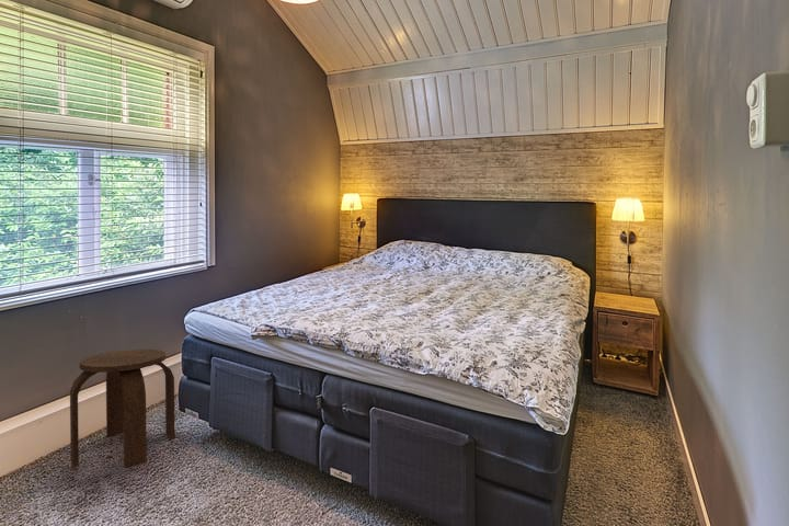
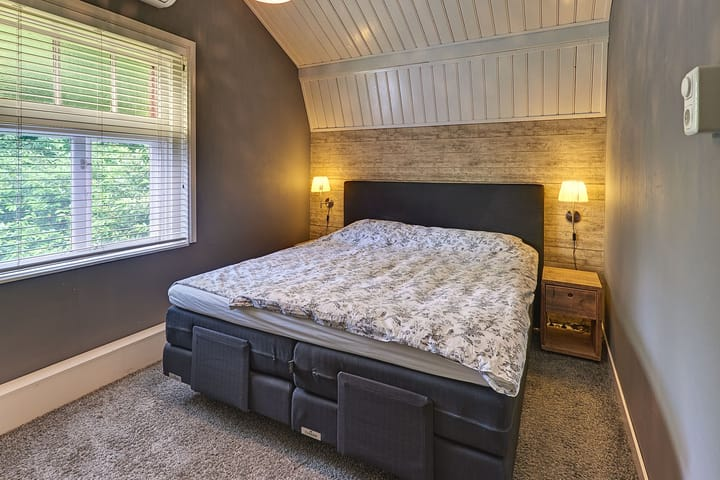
- stool [69,348,176,469]
